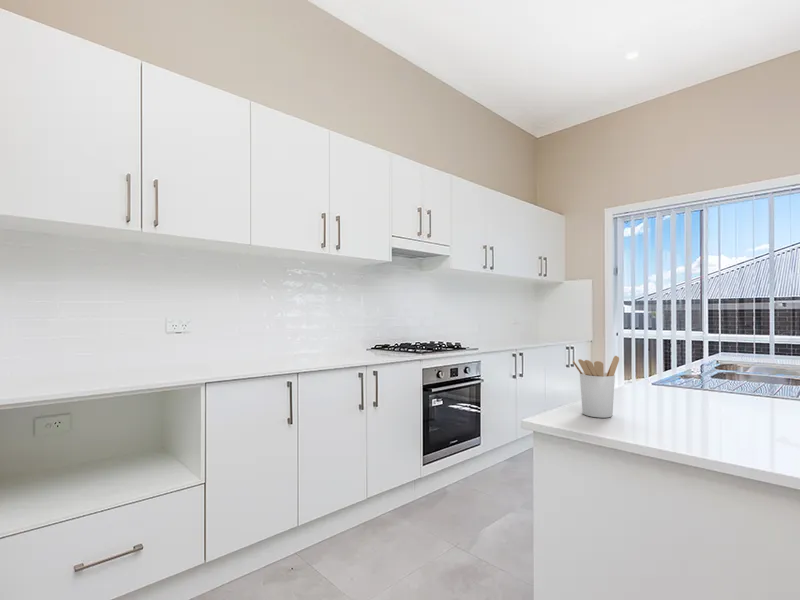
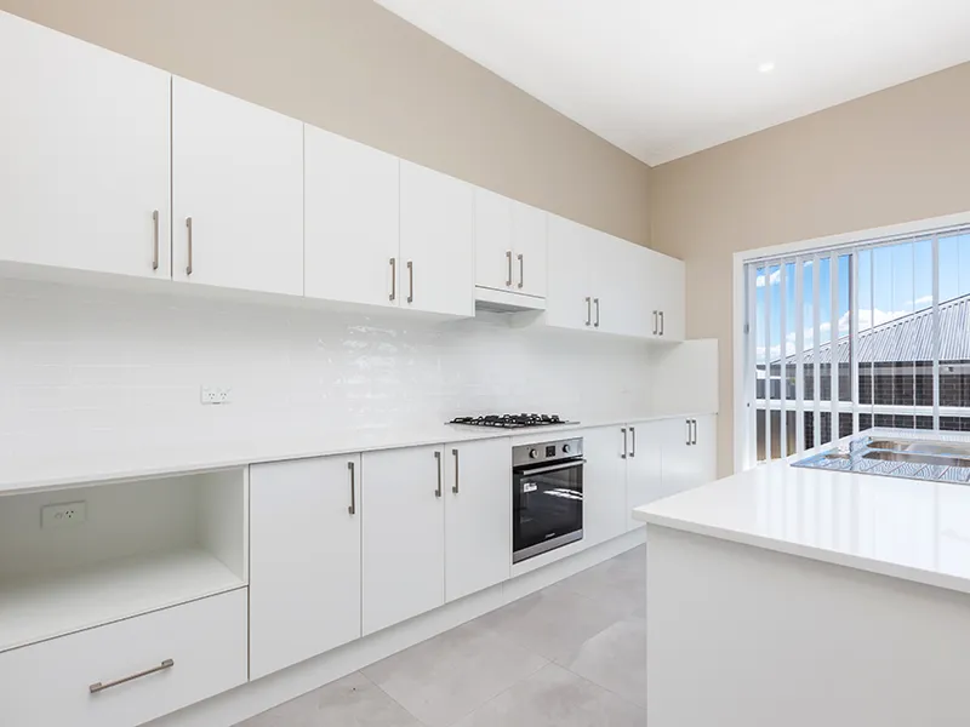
- utensil holder [572,355,620,419]
